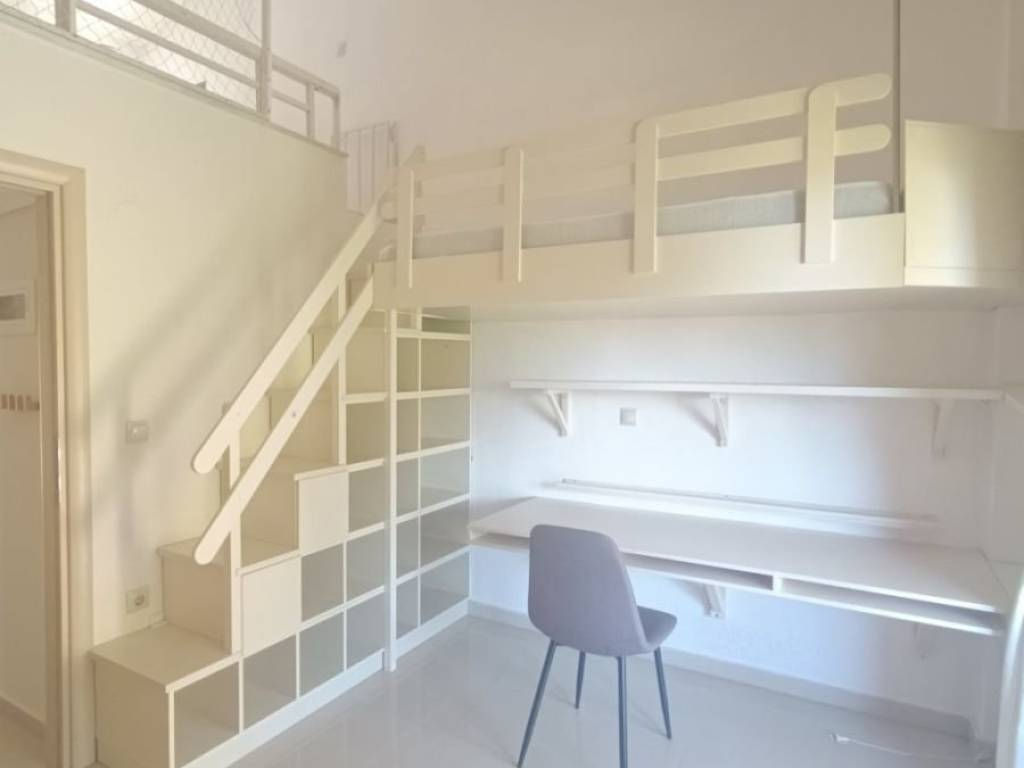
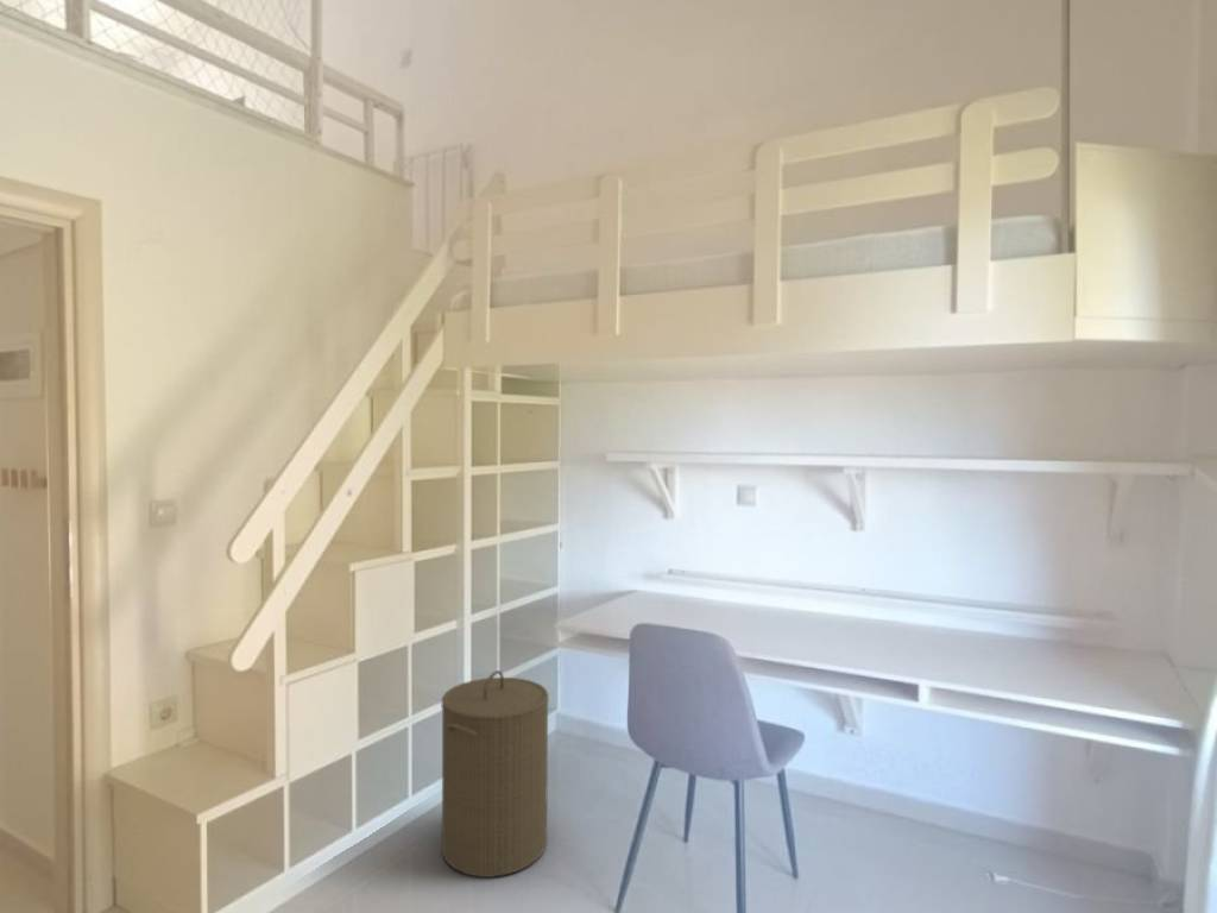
+ laundry hamper [441,669,550,879]
